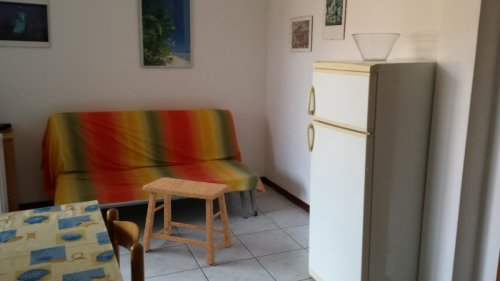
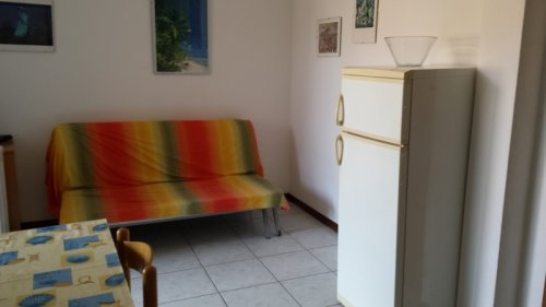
- stool [141,176,233,265]
